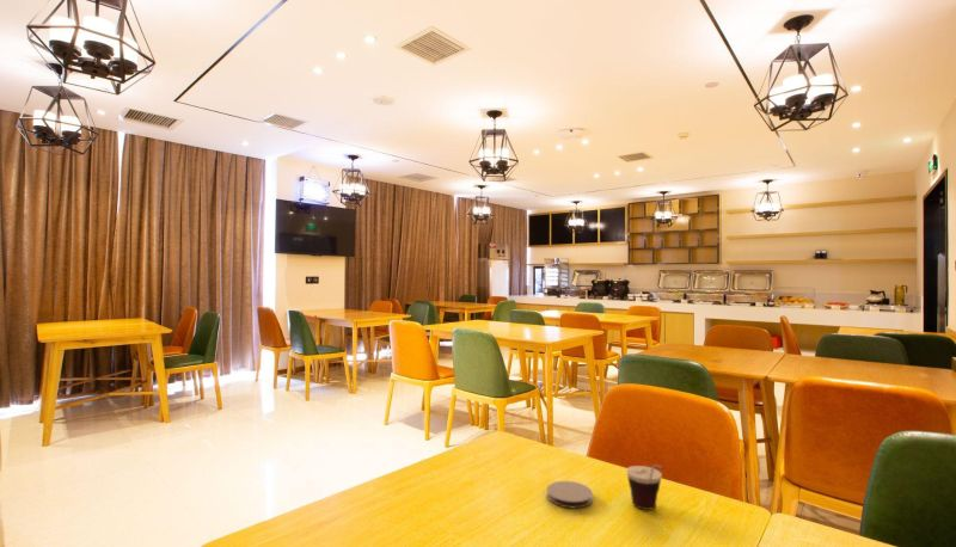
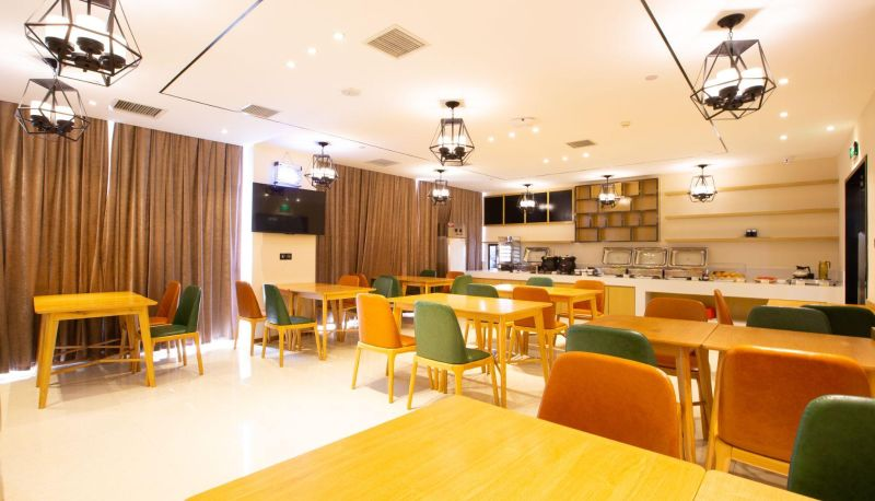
- cup [625,463,666,511]
- coaster [545,480,594,509]
